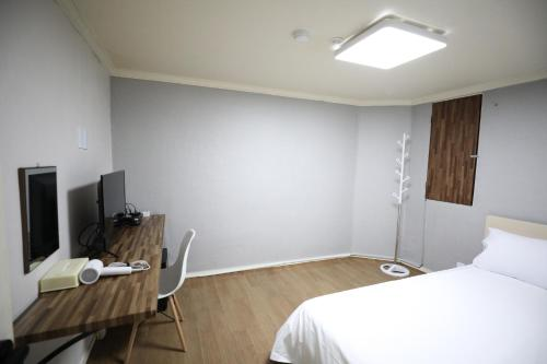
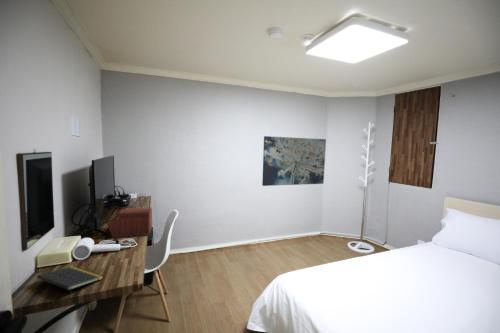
+ sewing box [106,207,153,239]
+ notepad [36,265,104,298]
+ wall art [261,135,327,187]
